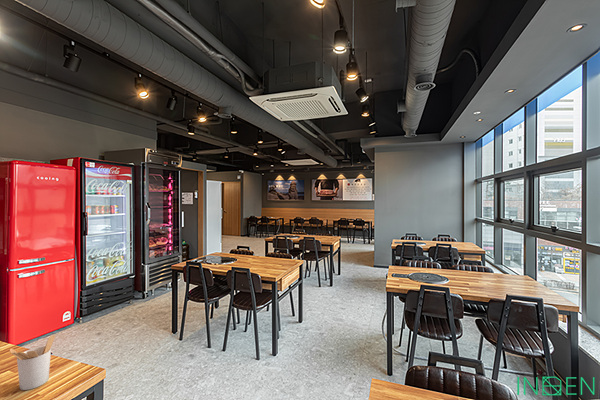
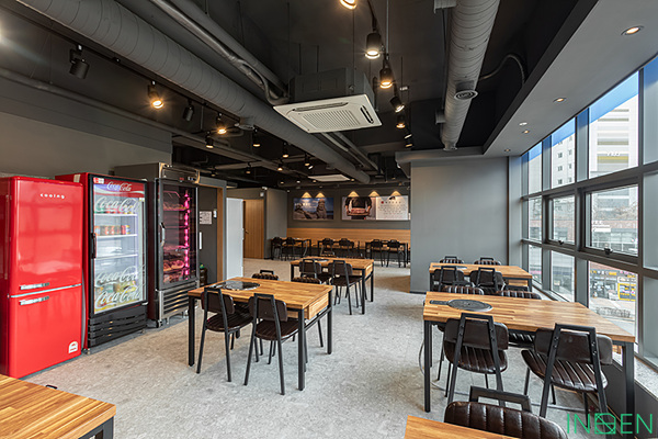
- utensil holder [9,334,56,391]
